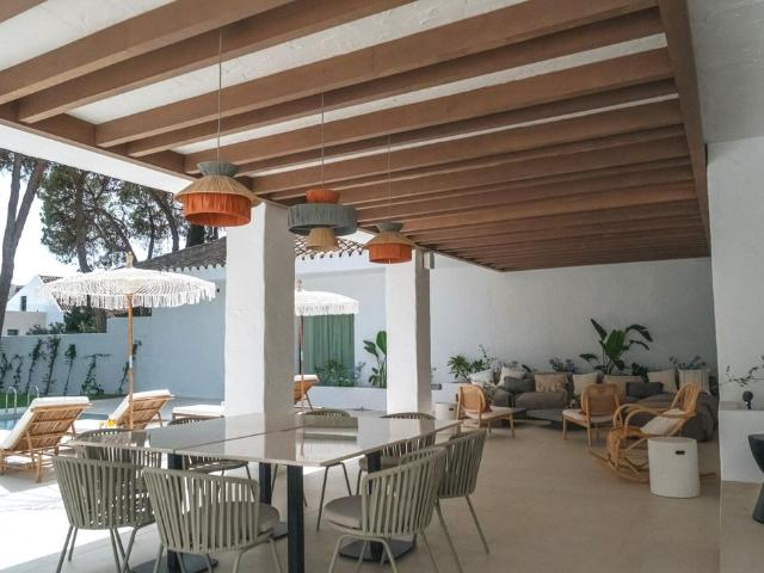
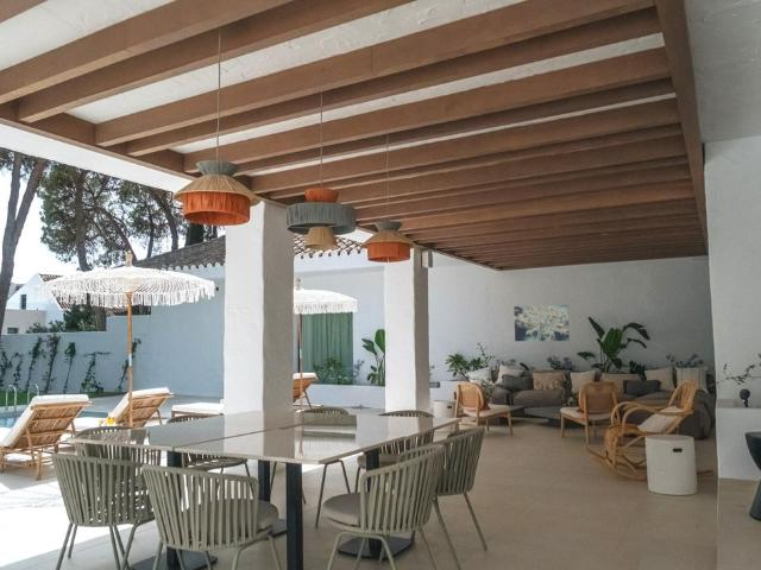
+ wall art [512,304,571,342]
